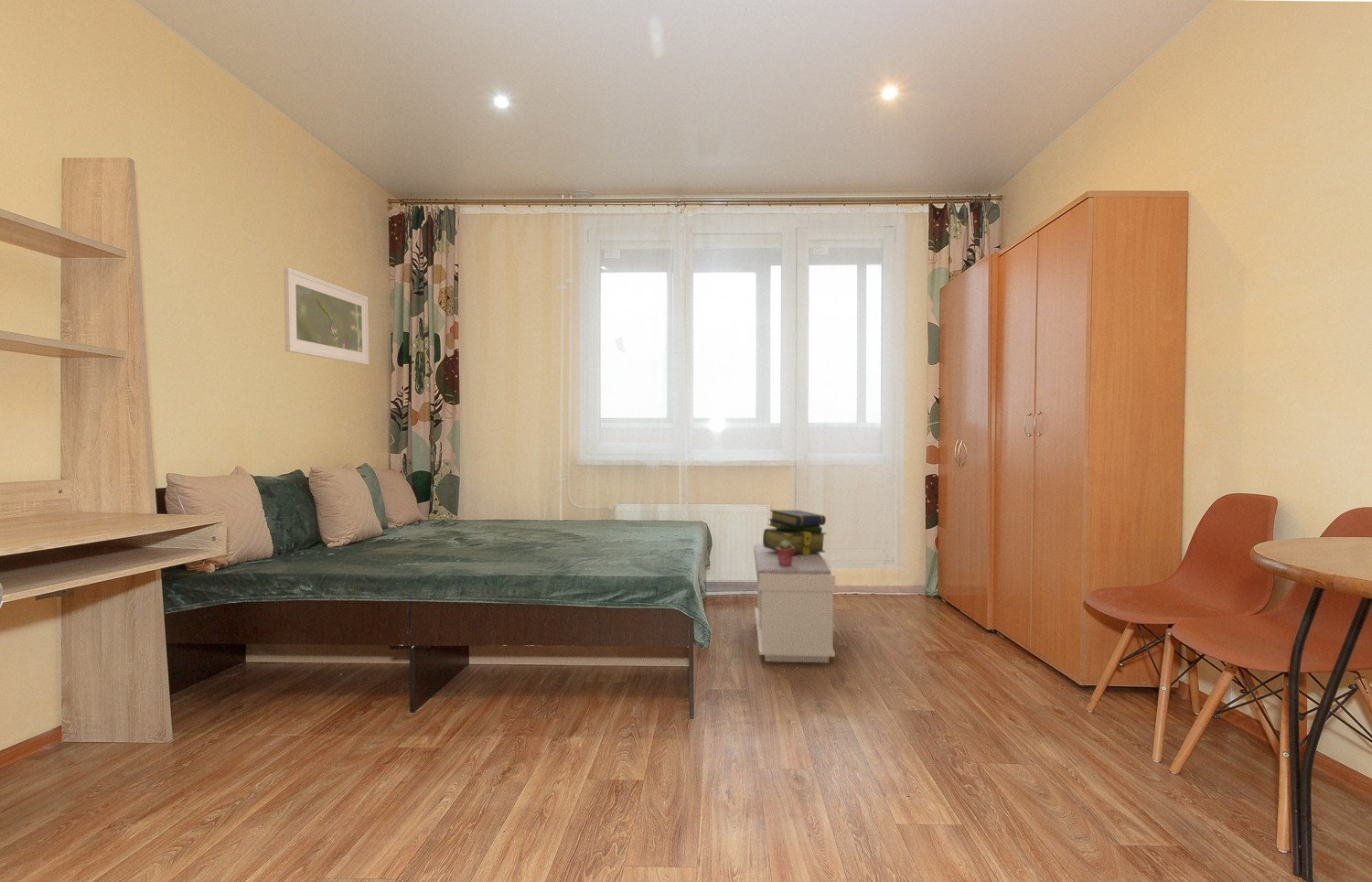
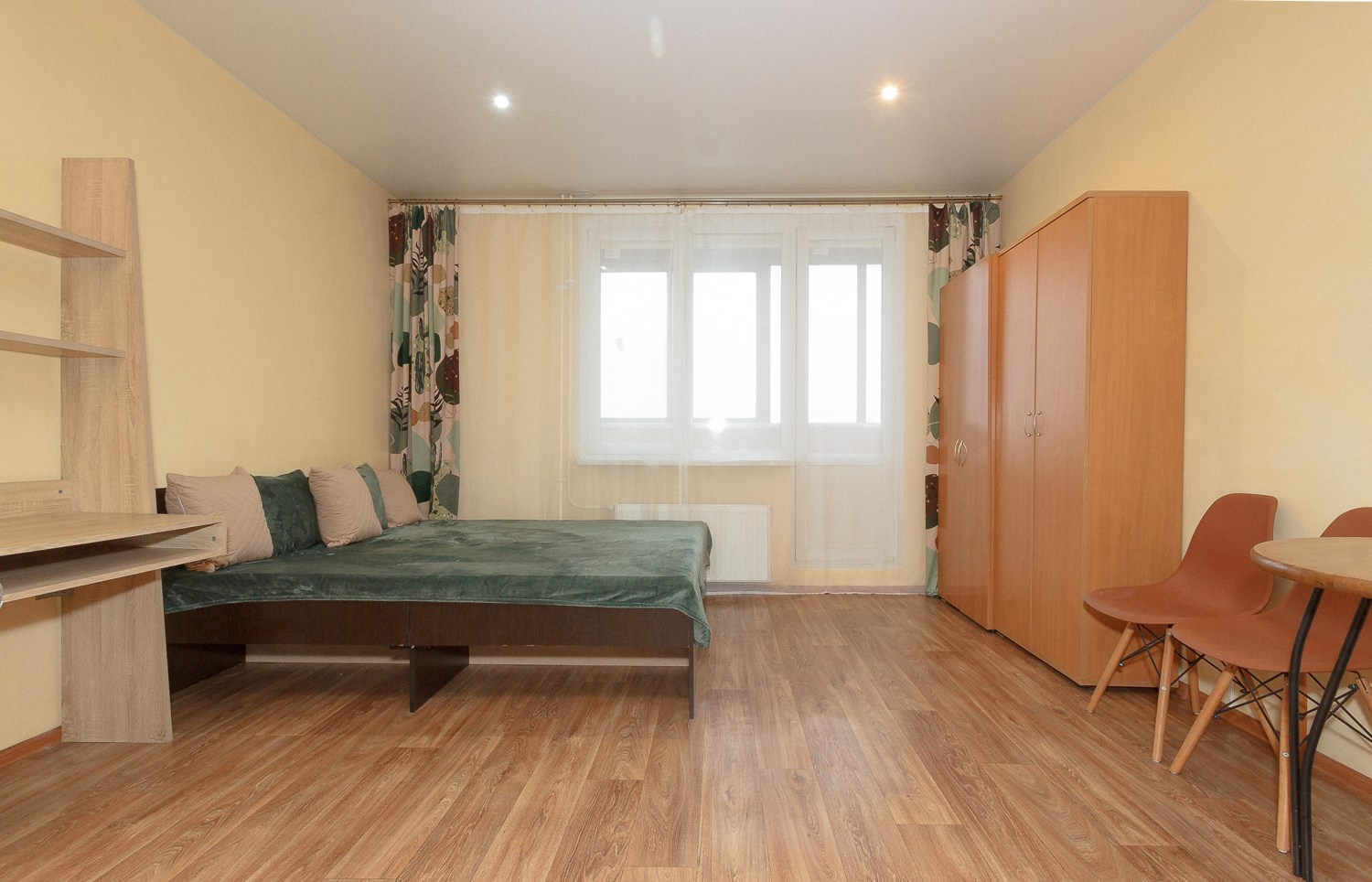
- bench [753,543,836,663]
- stack of books [762,509,828,555]
- potted succulent [776,540,795,566]
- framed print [283,266,370,366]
